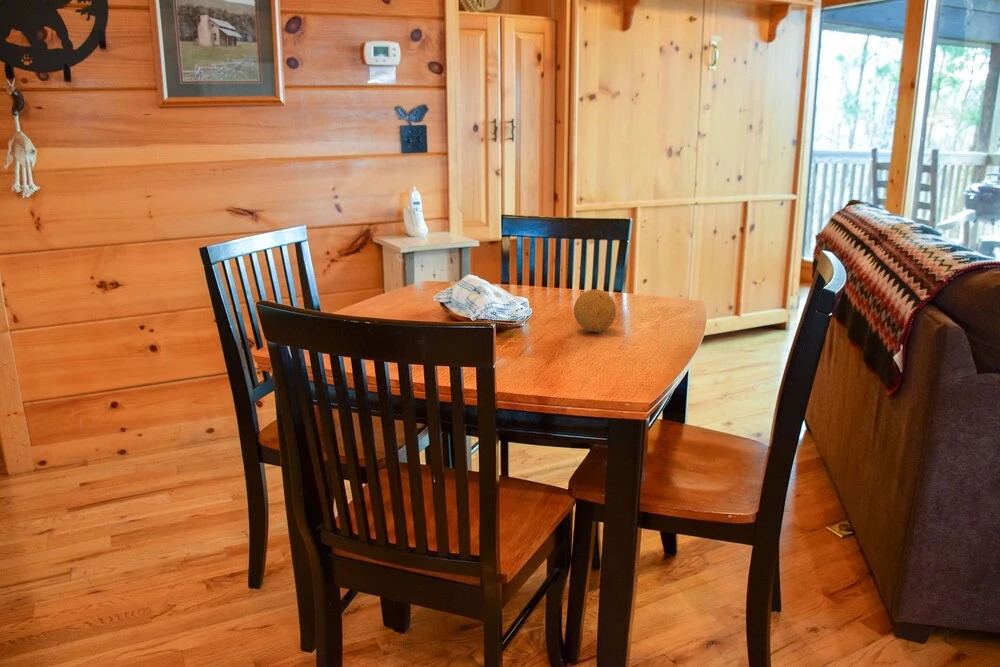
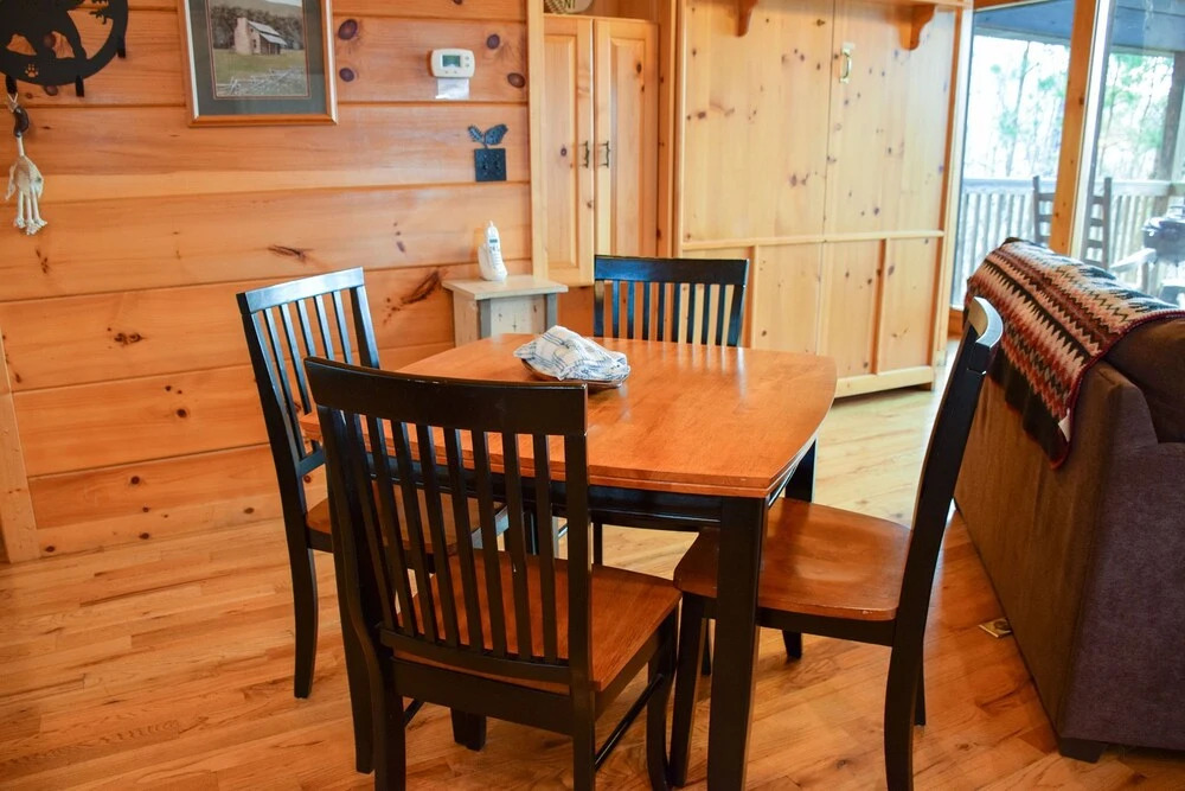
- fruit [573,289,617,333]
